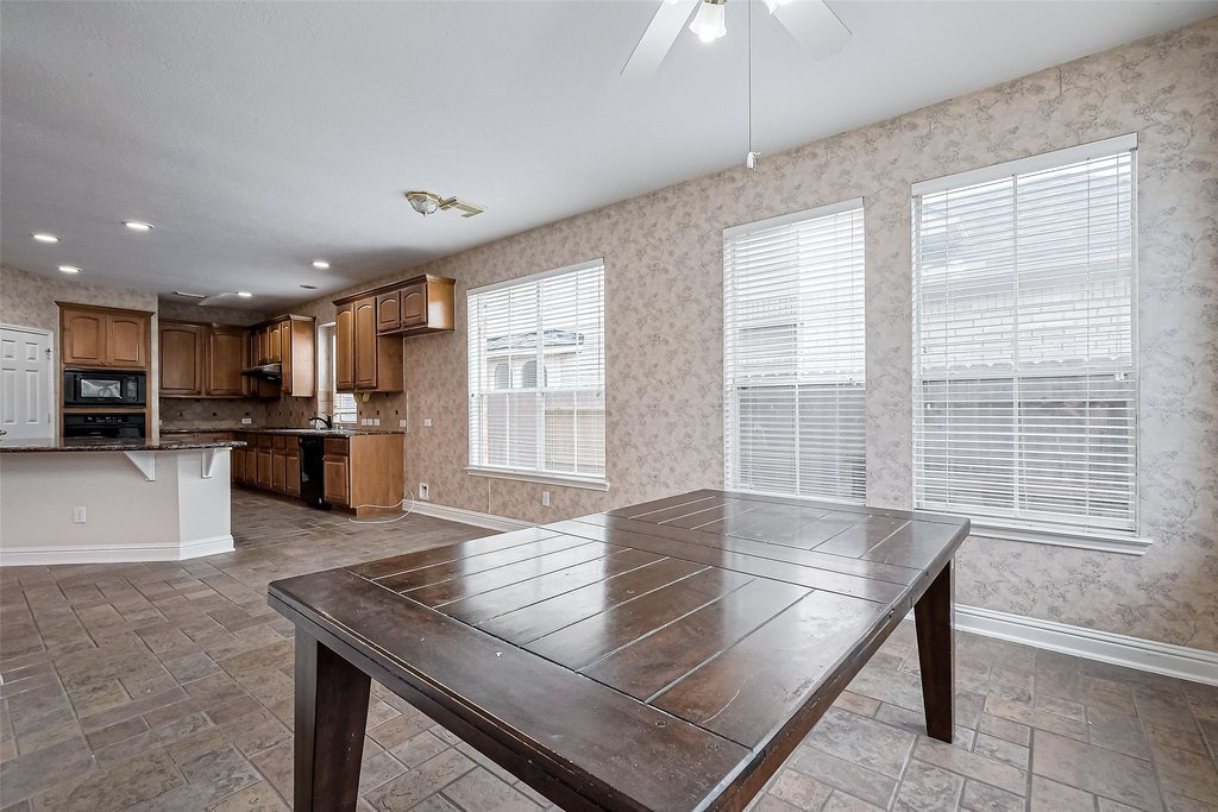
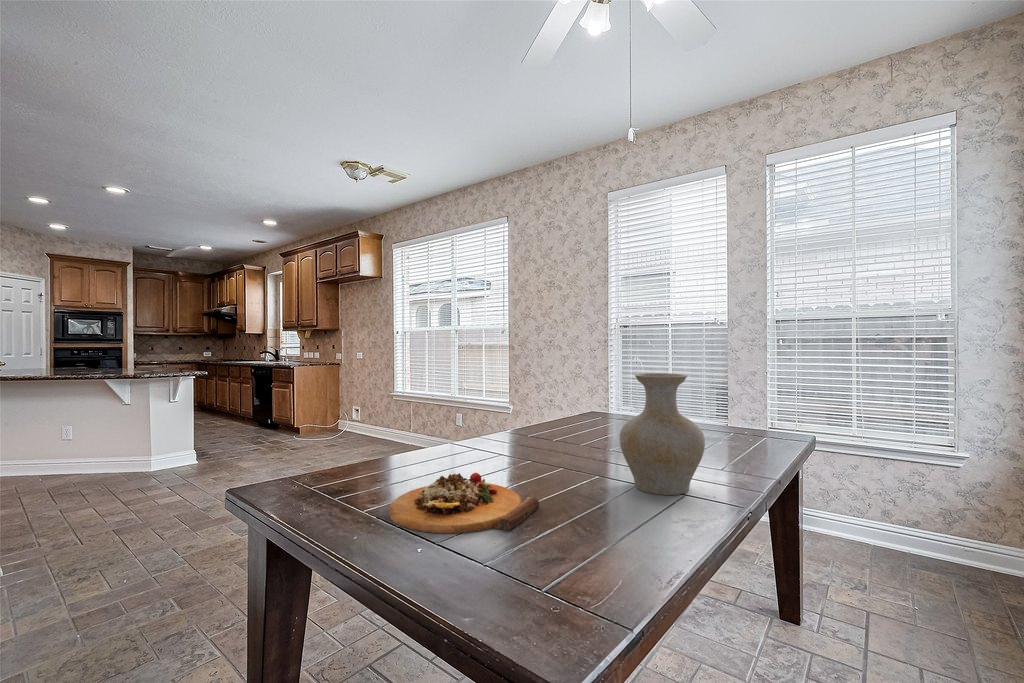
+ vase [619,372,706,496]
+ cutting board [387,472,541,534]
